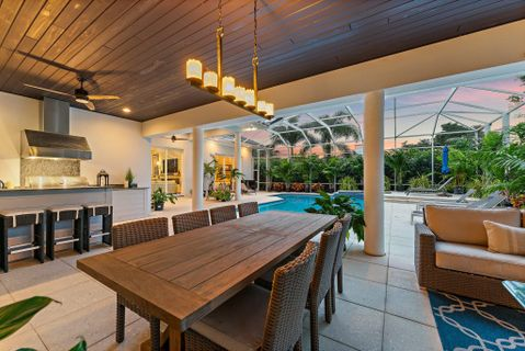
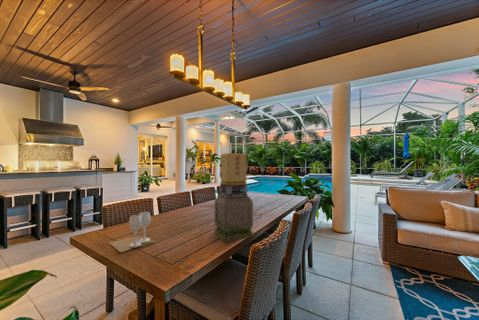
+ wineglass [109,211,156,254]
+ lantern [214,152,254,243]
